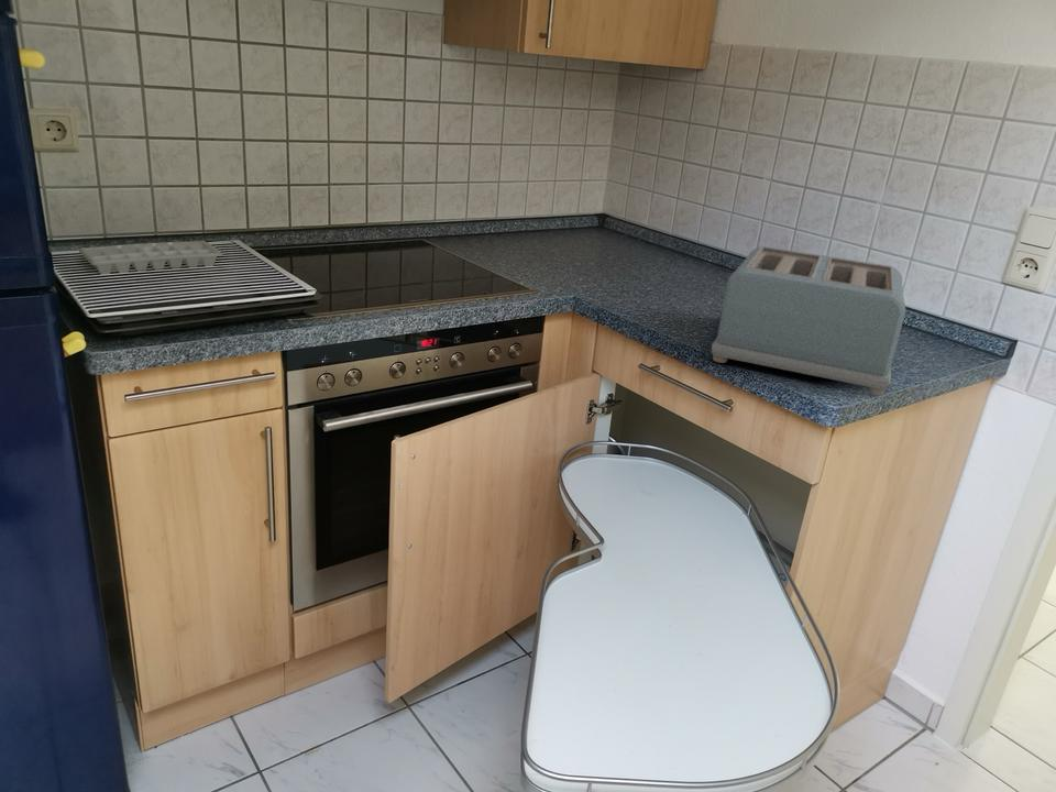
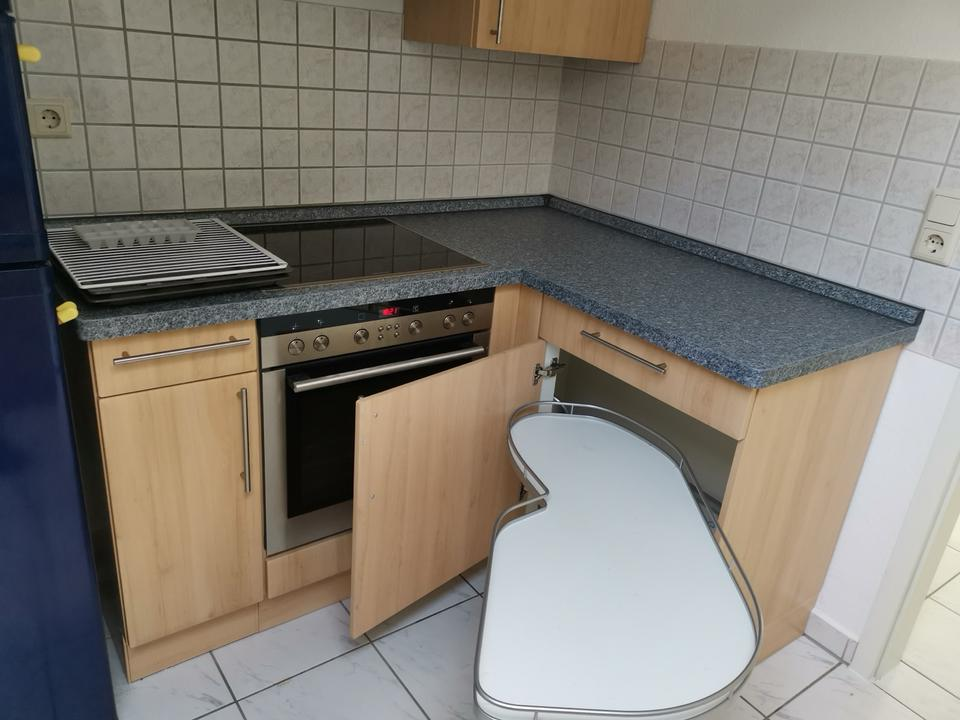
- toaster [711,245,906,396]
